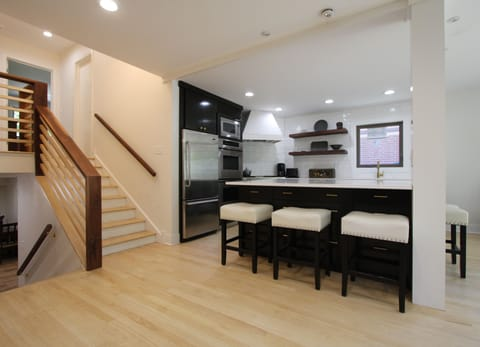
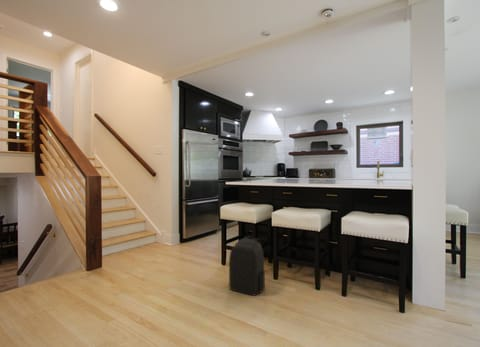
+ backpack [228,235,266,296]
